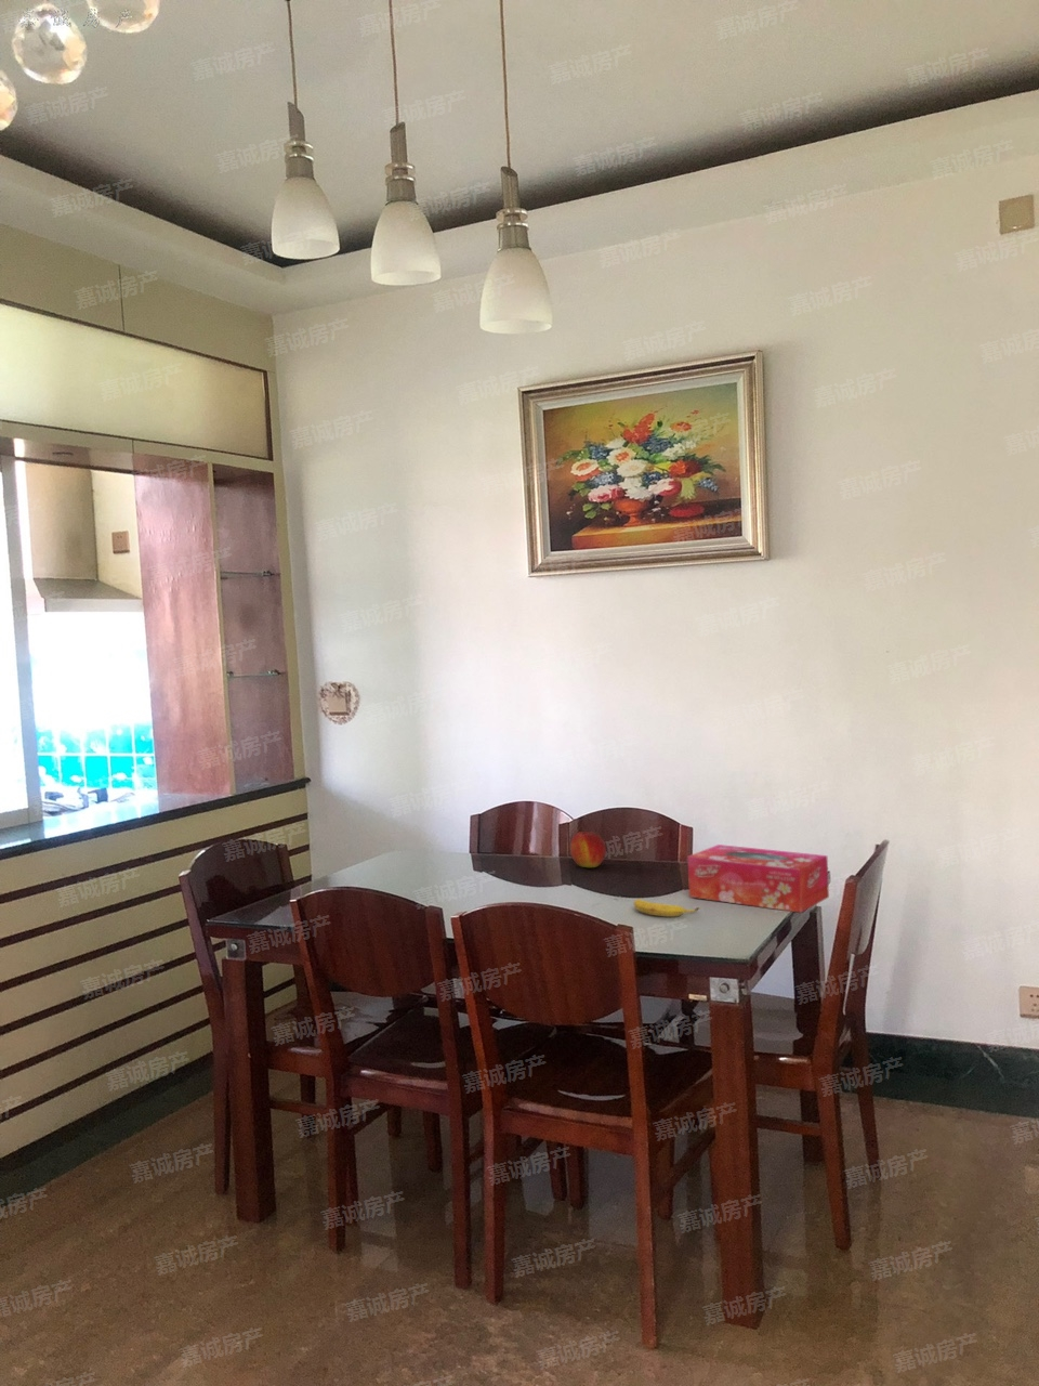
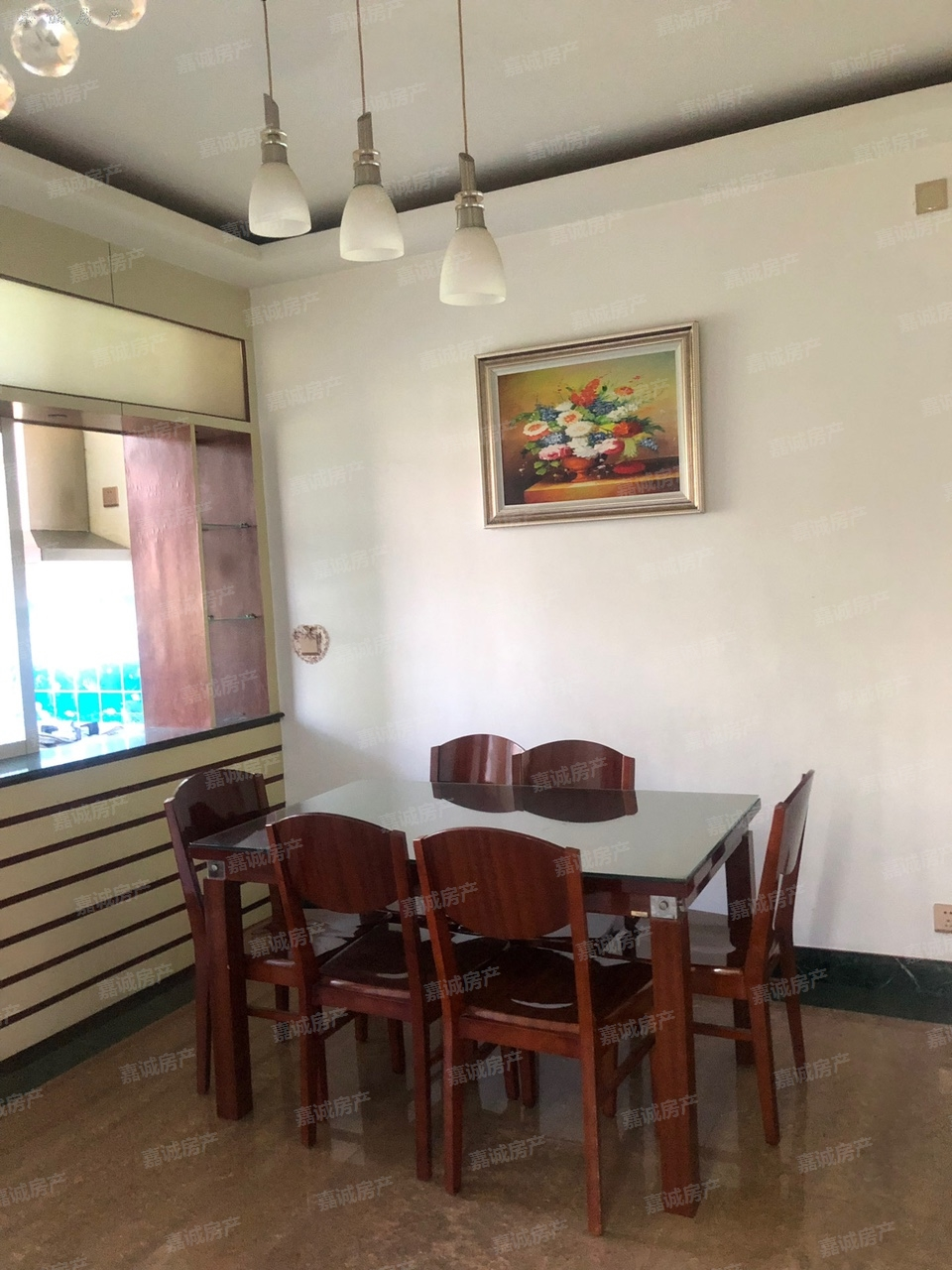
- banana [633,898,702,918]
- tissue box [686,844,831,913]
- apple [570,831,607,869]
